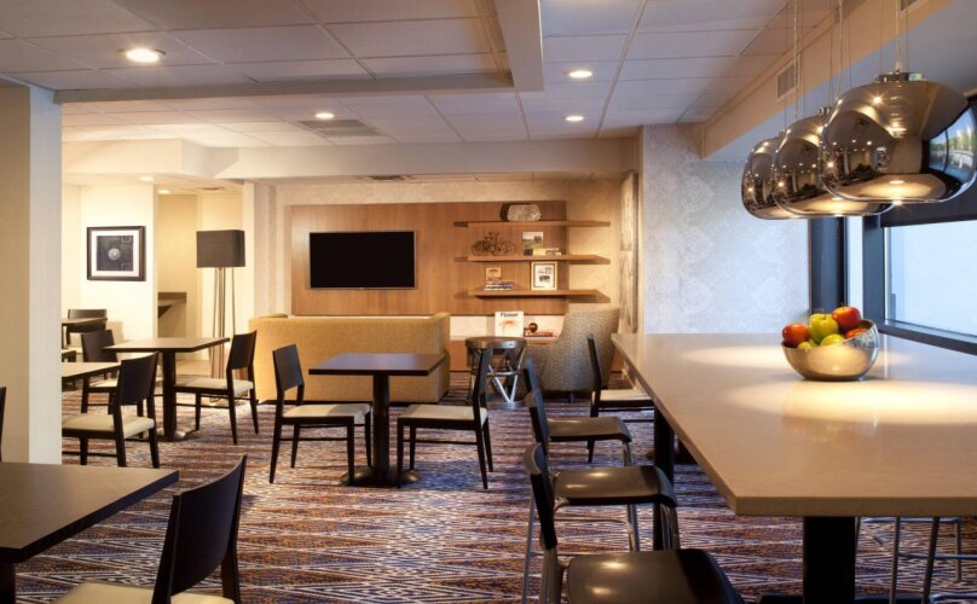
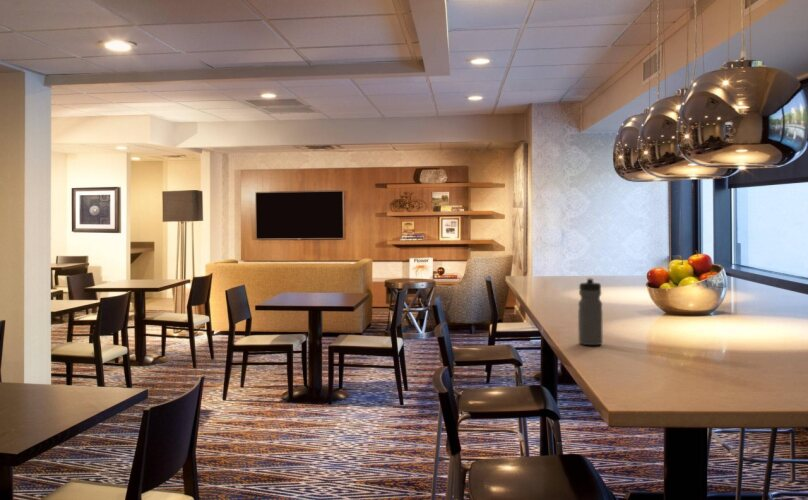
+ water bottle [577,277,603,346]
